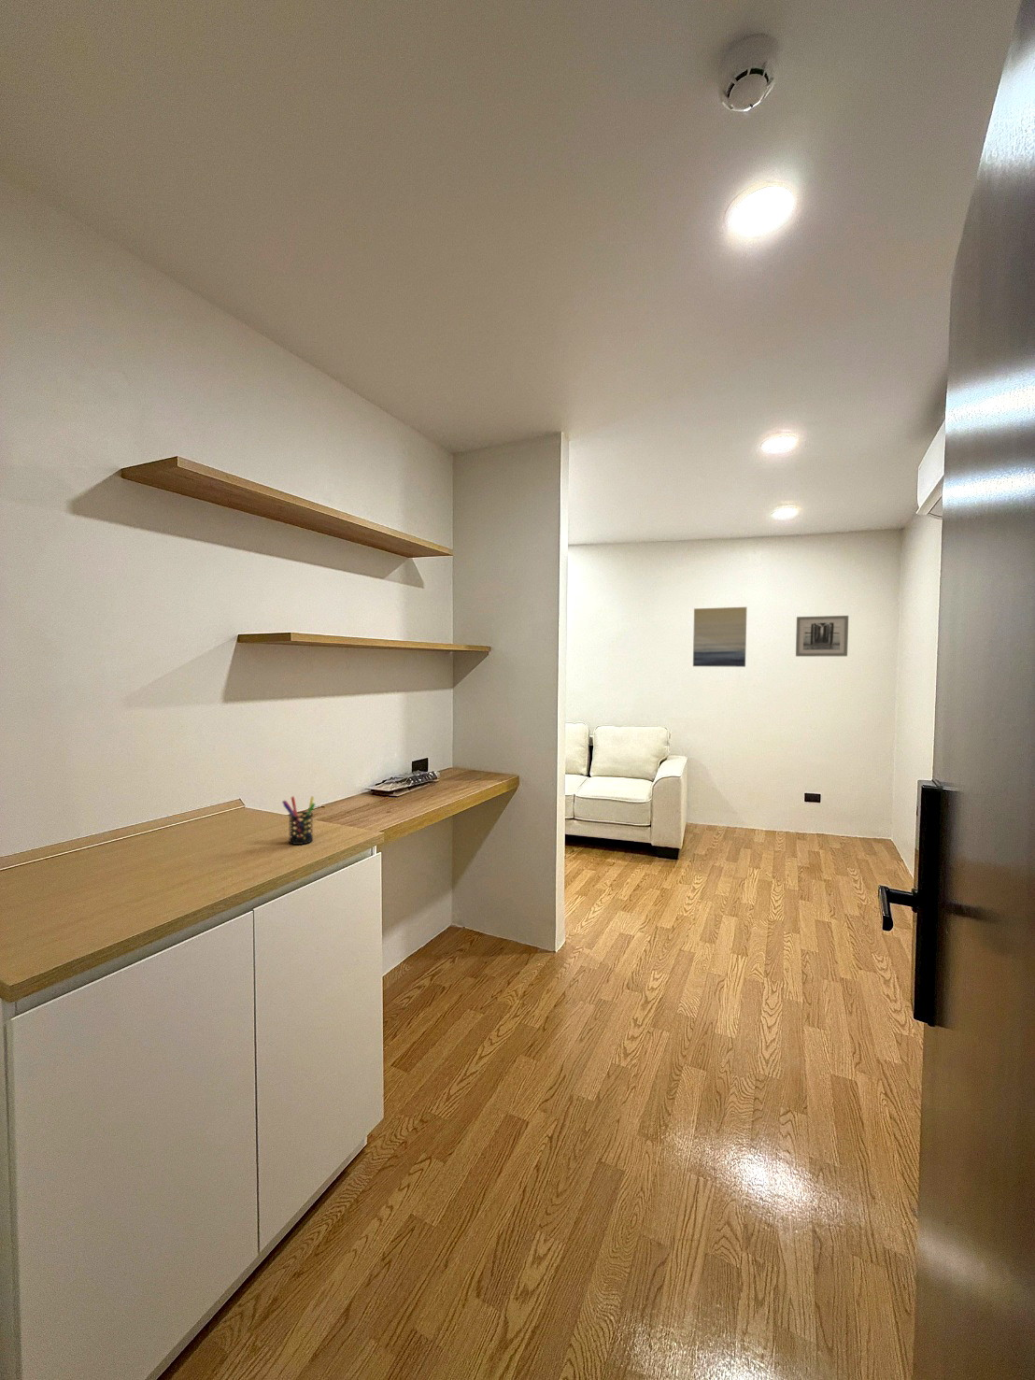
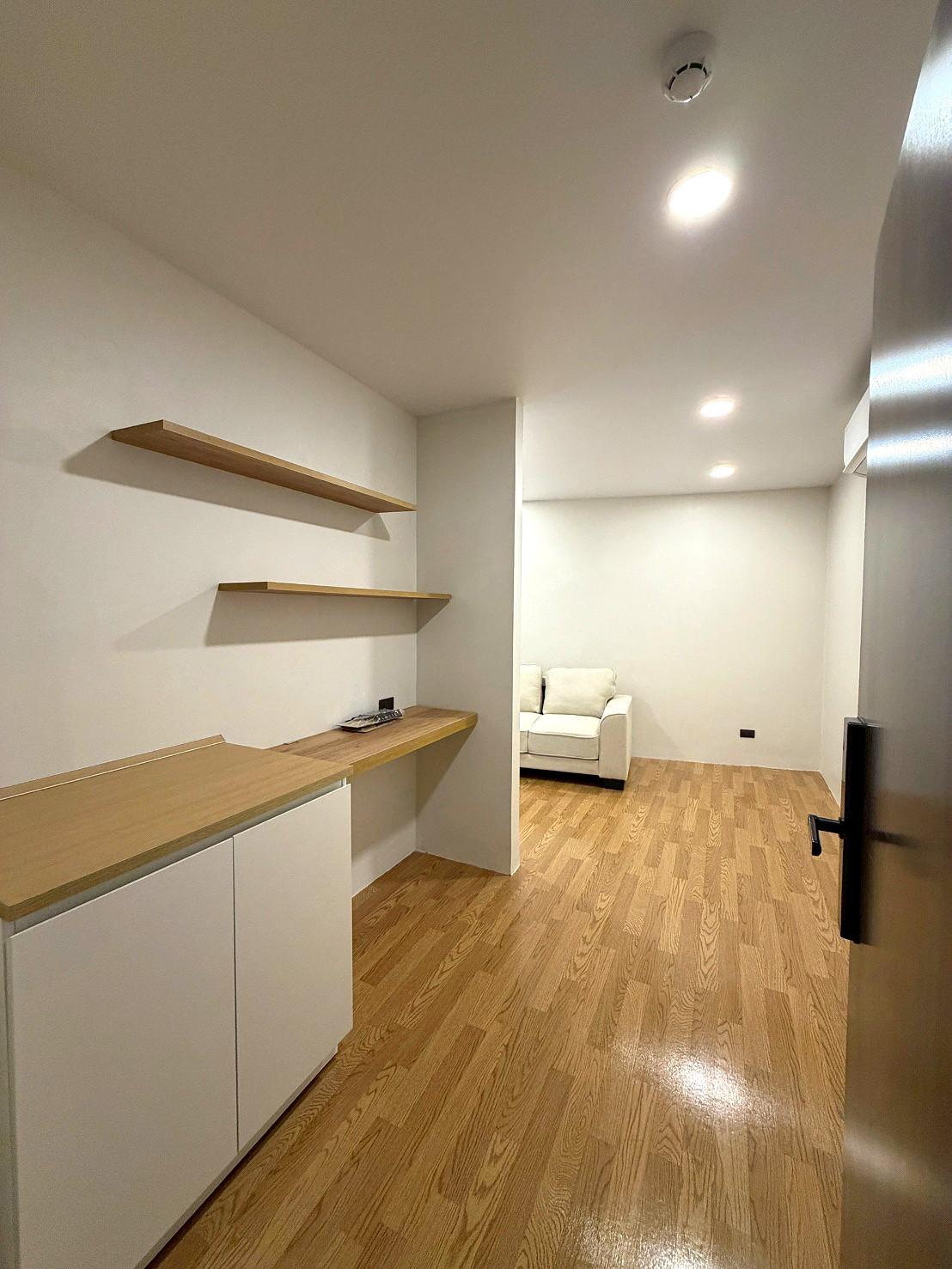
- pen holder [282,795,315,846]
- wall art [795,614,849,658]
- wall art [693,607,747,668]
